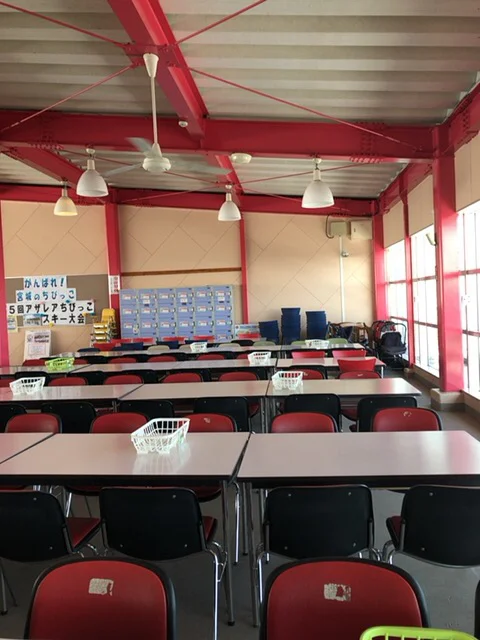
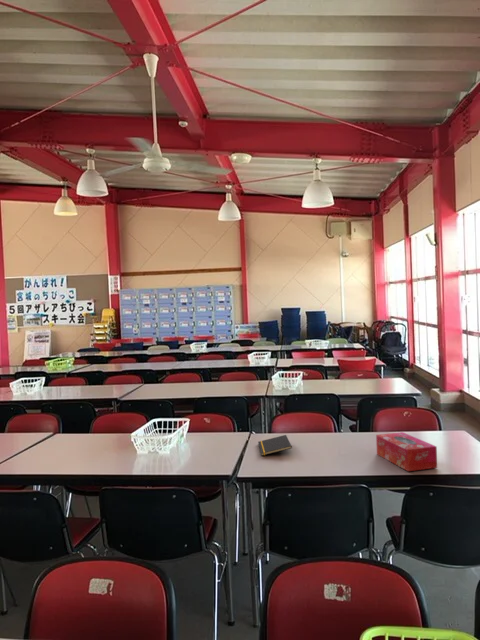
+ tissue box [375,431,438,472]
+ notepad [257,434,293,457]
